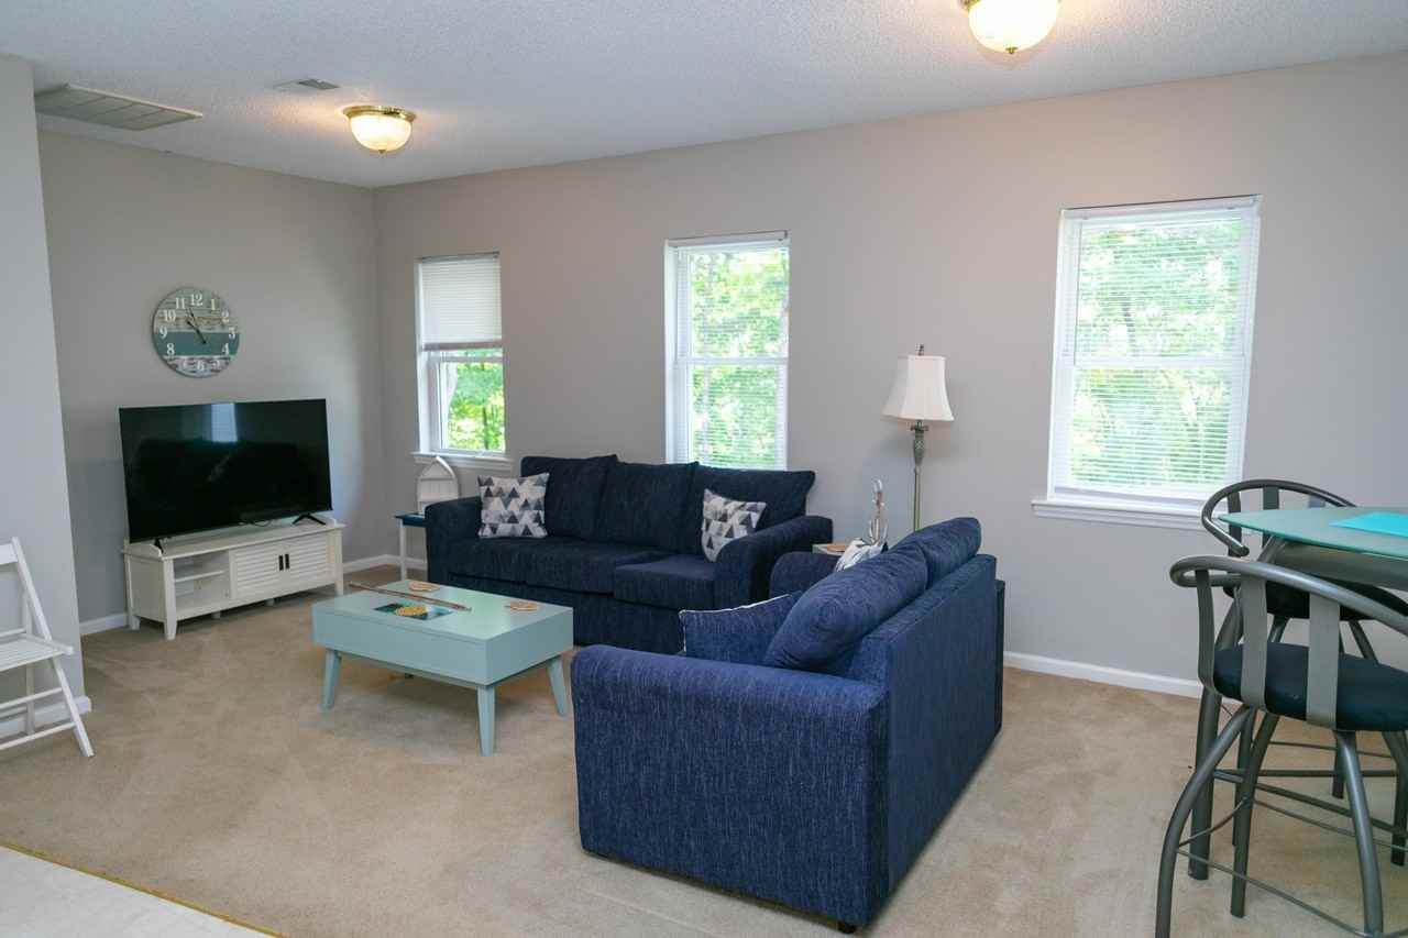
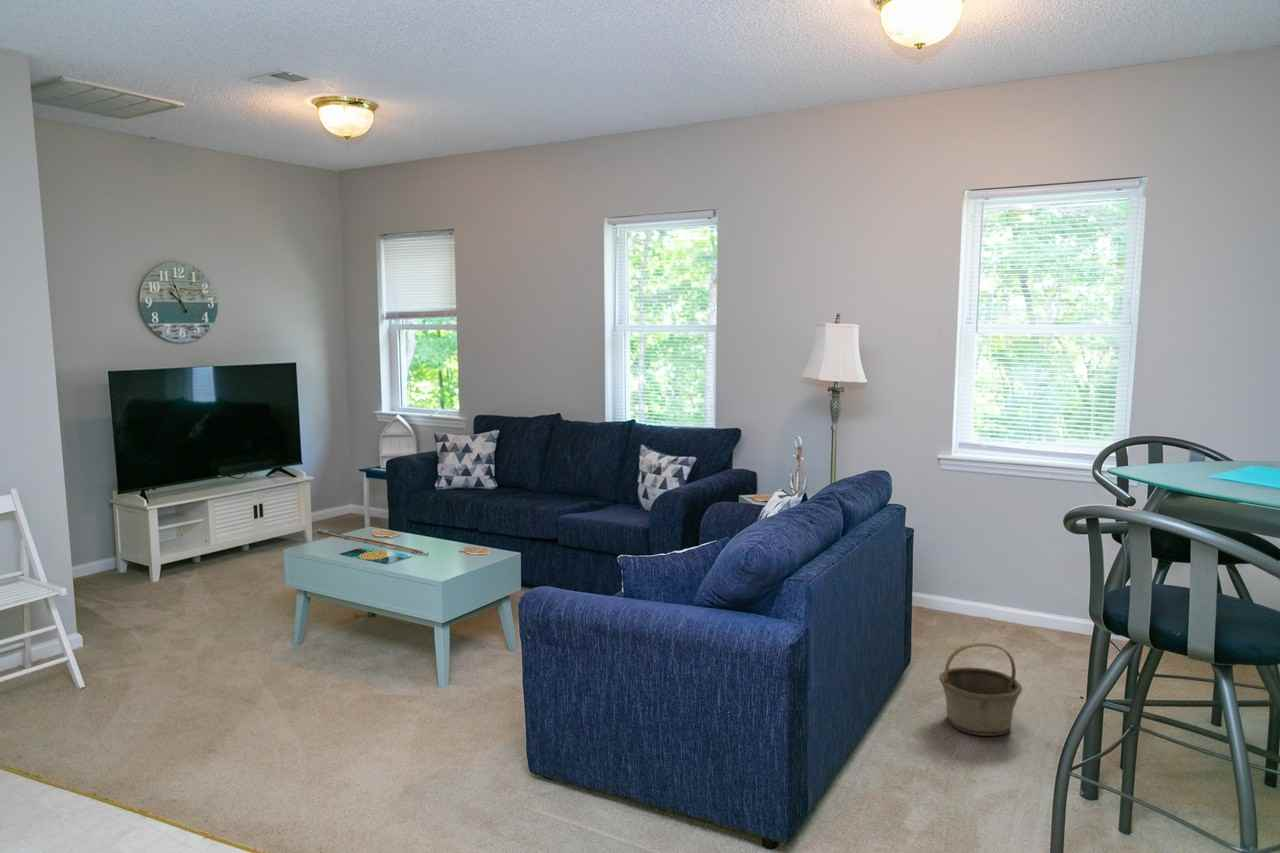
+ basket [938,642,1023,737]
